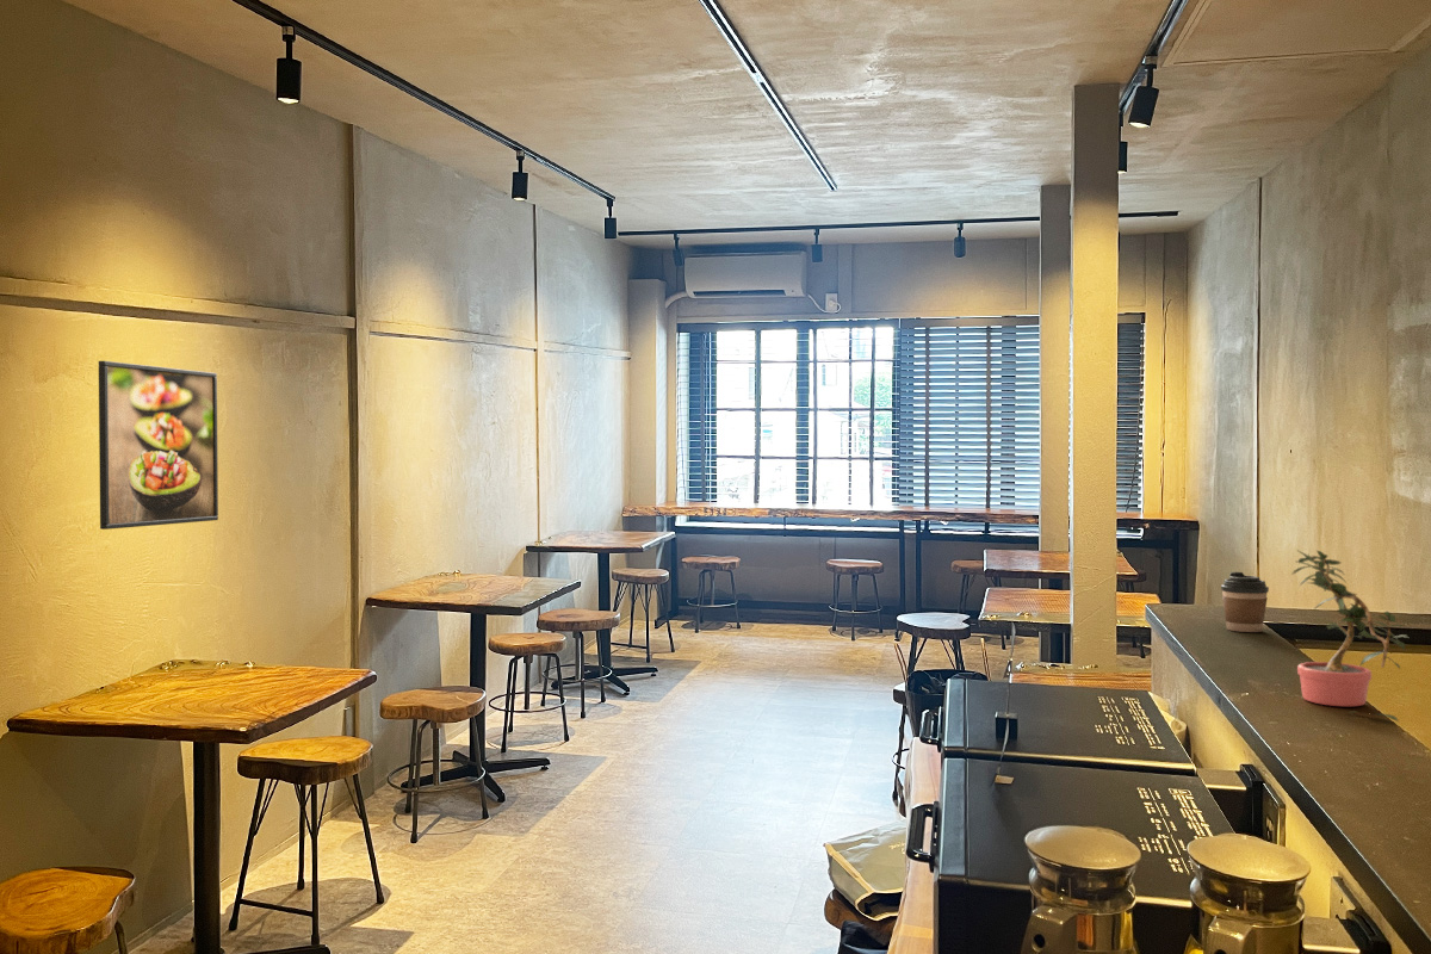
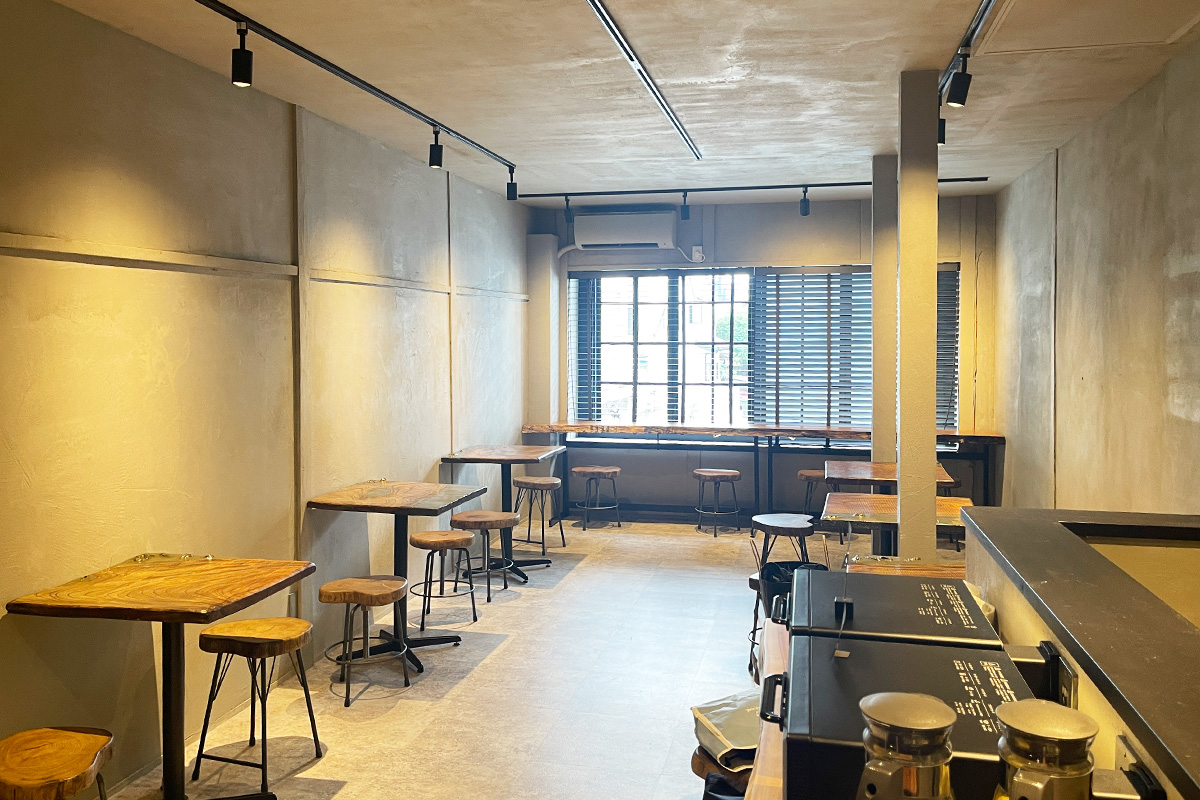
- potted plant [1290,549,1410,724]
- coffee cup [1220,571,1270,633]
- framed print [98,360,219,531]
